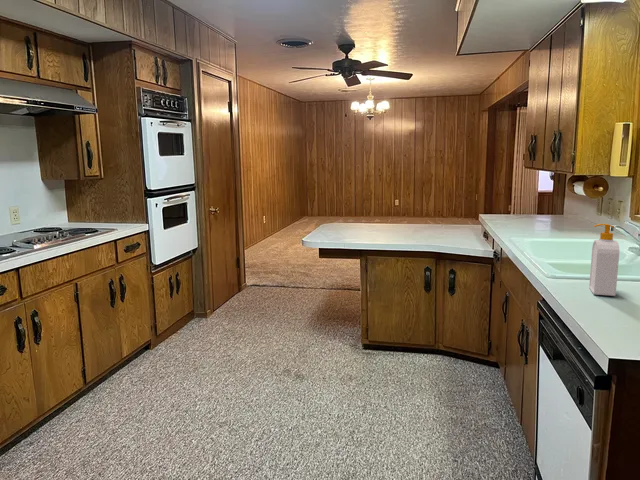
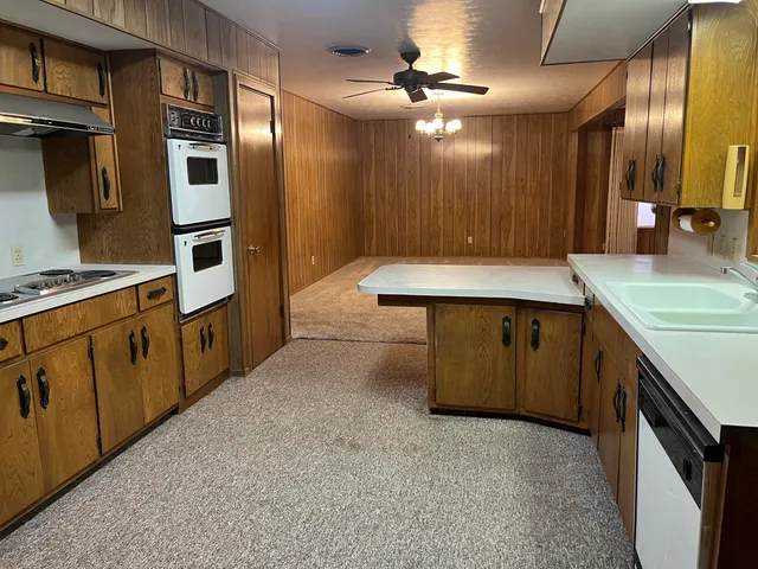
- soap bottle [588,223,620,297]
